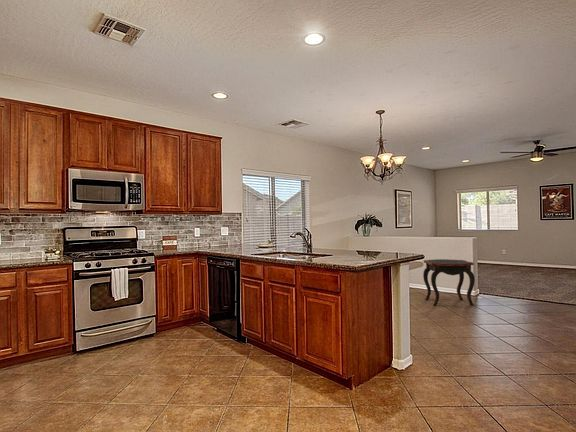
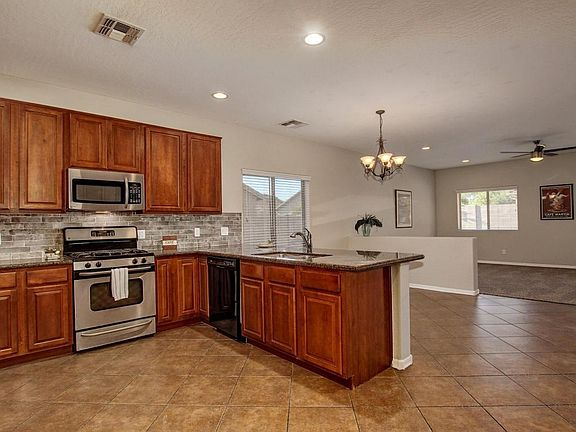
- side table [422,258,476,307]
